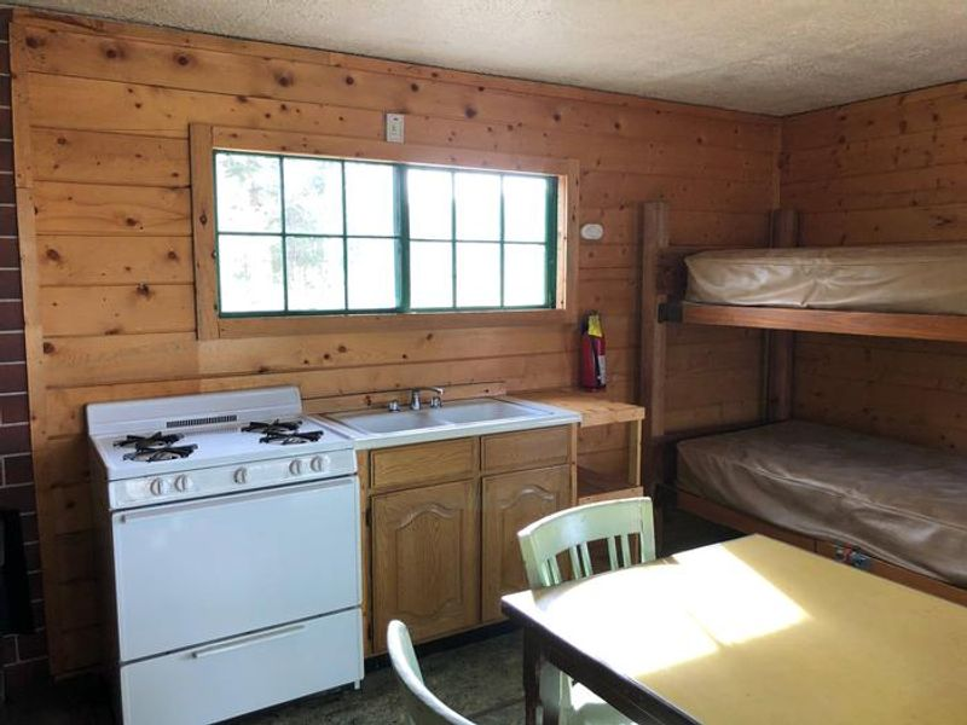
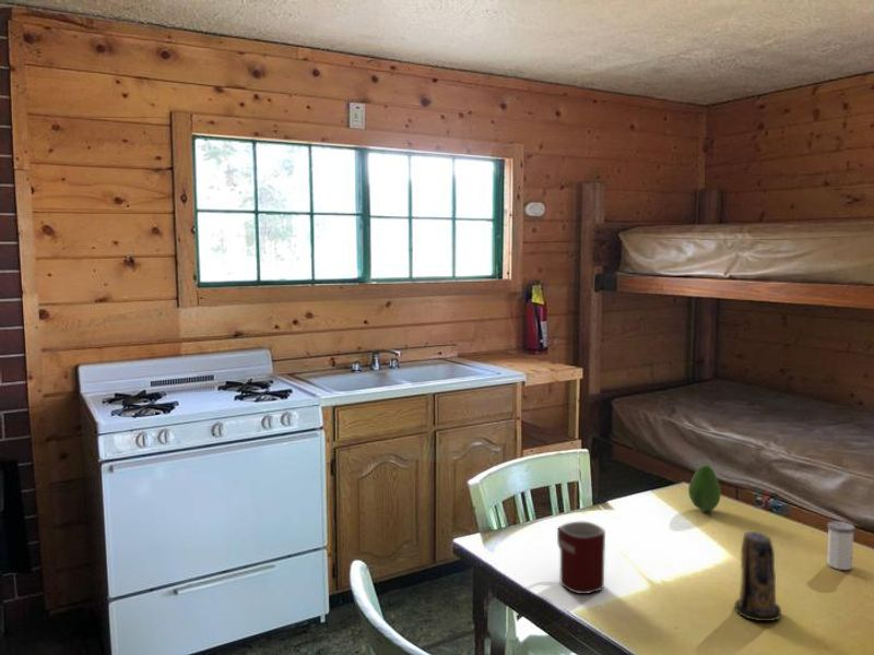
+ salt shaker [826,520,857,571]
+ candle [734,531,782,622]
+ fruit [687,464,722,512]
+ mug [556,521,606,595]
